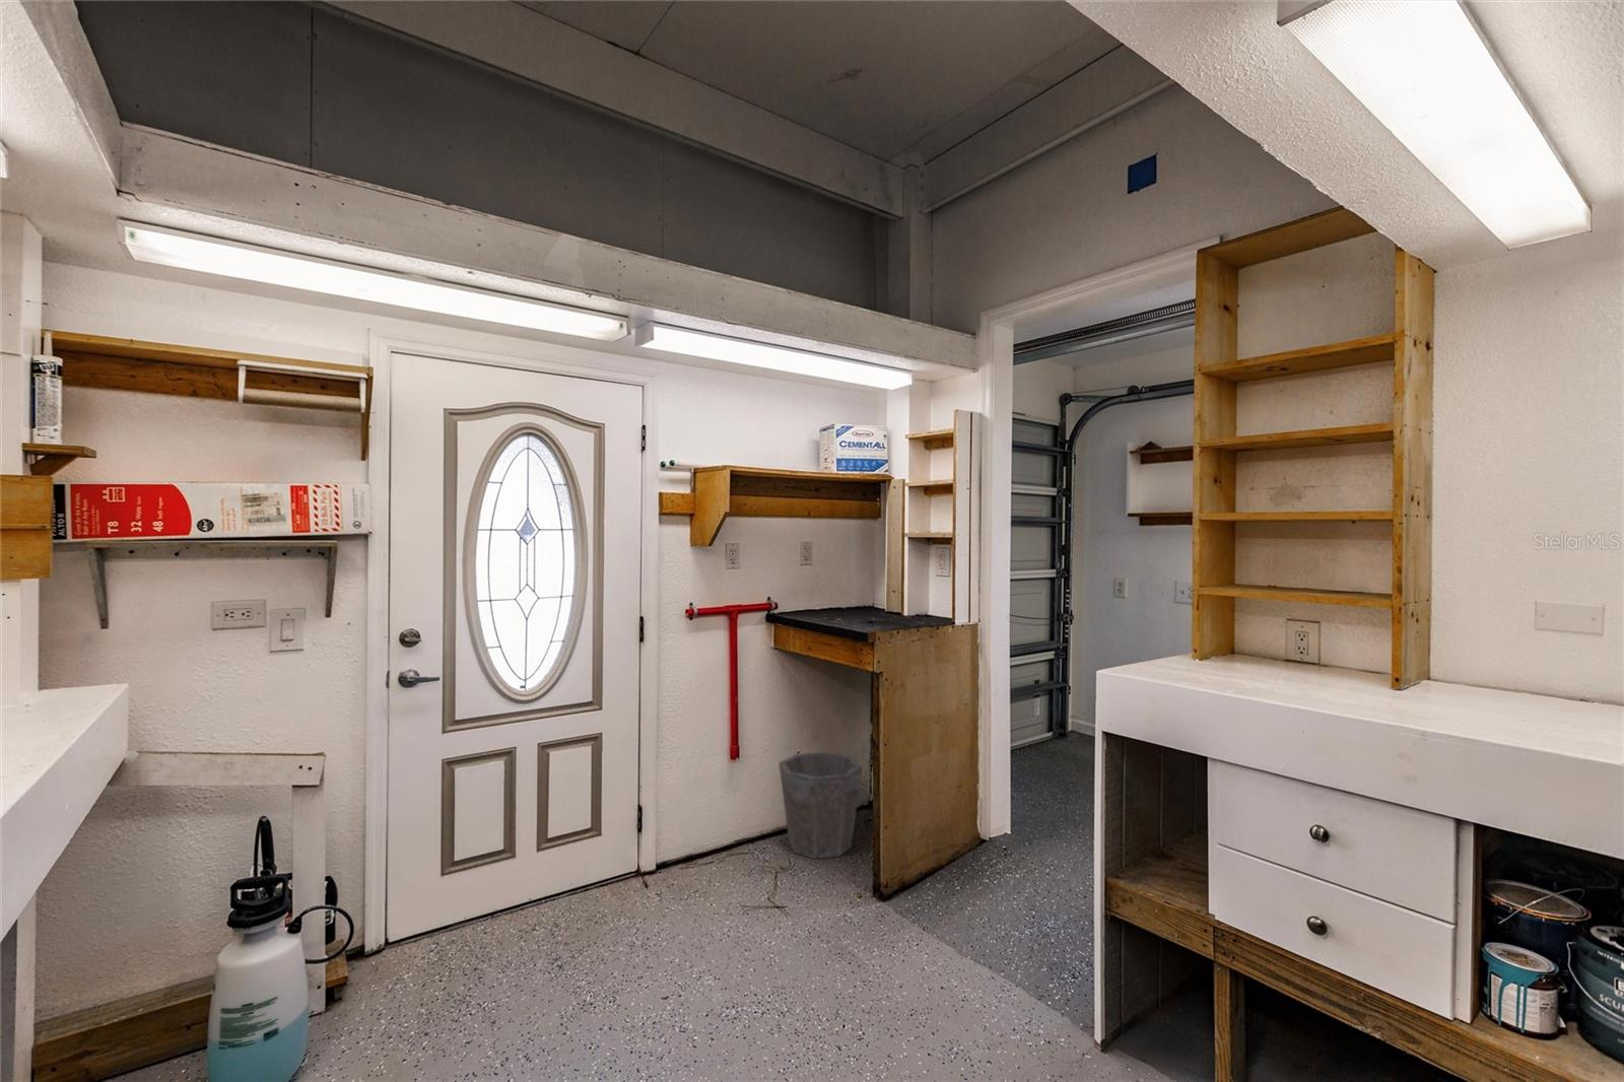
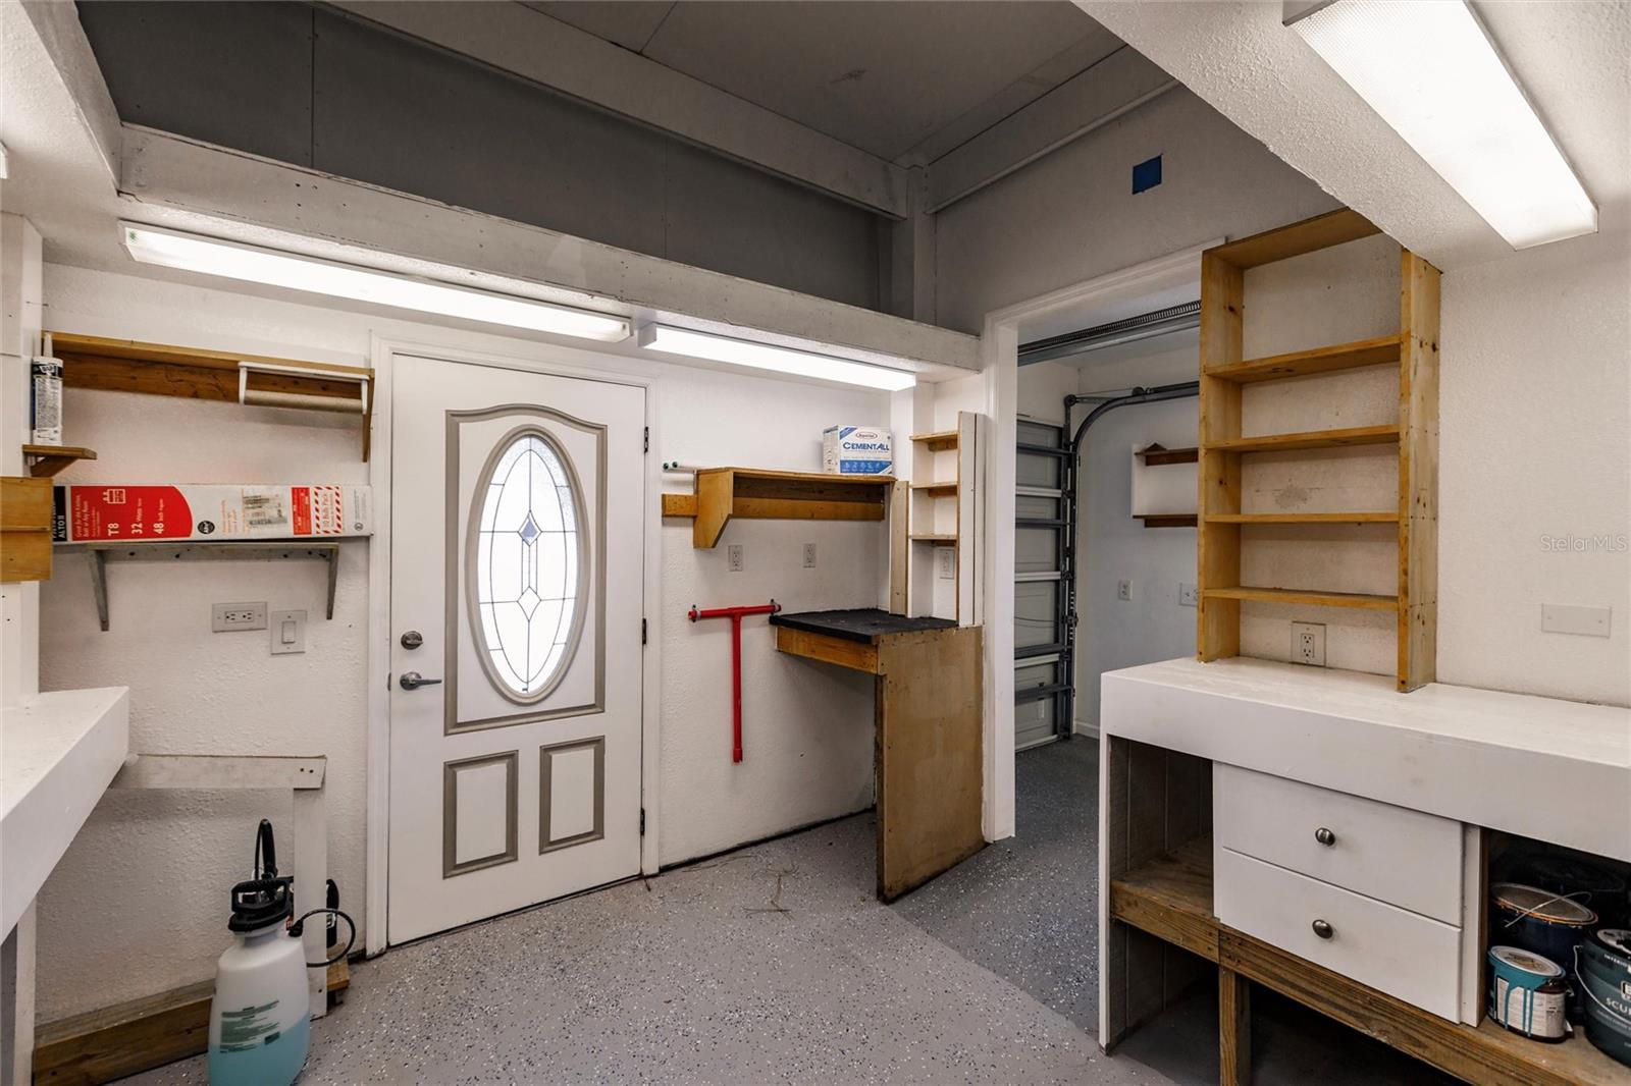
- waste bin [778,751,863,860]
